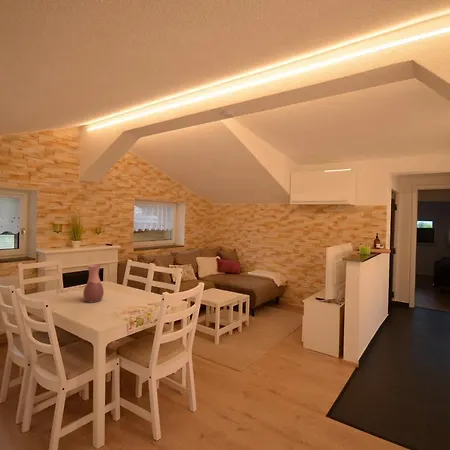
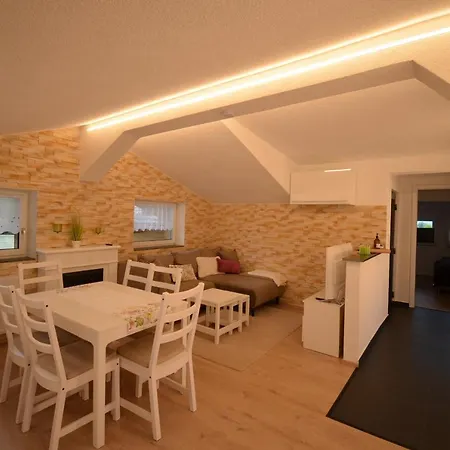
- vase [82,264,105,304]
